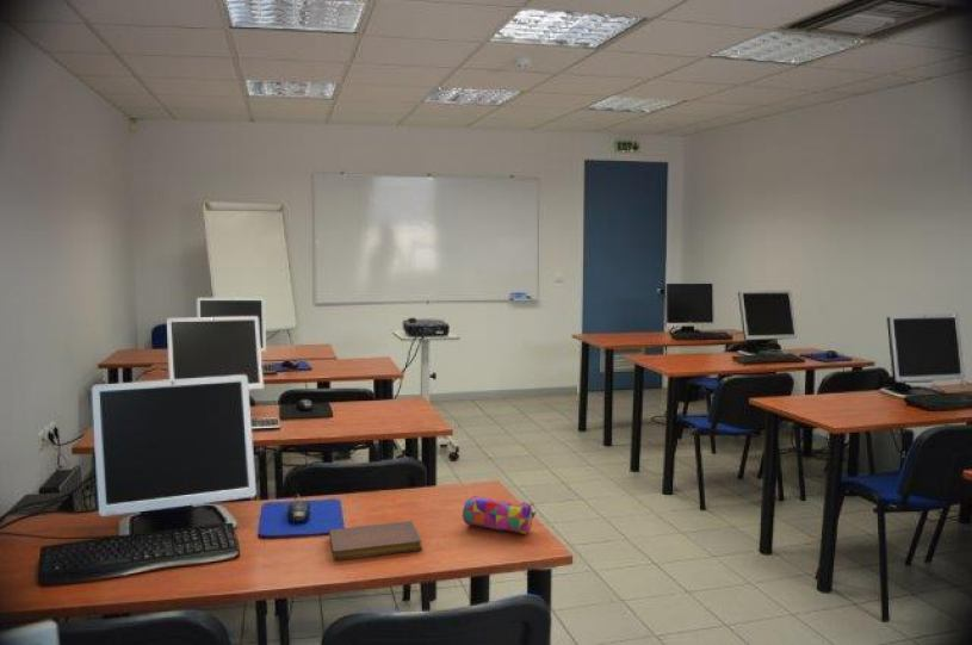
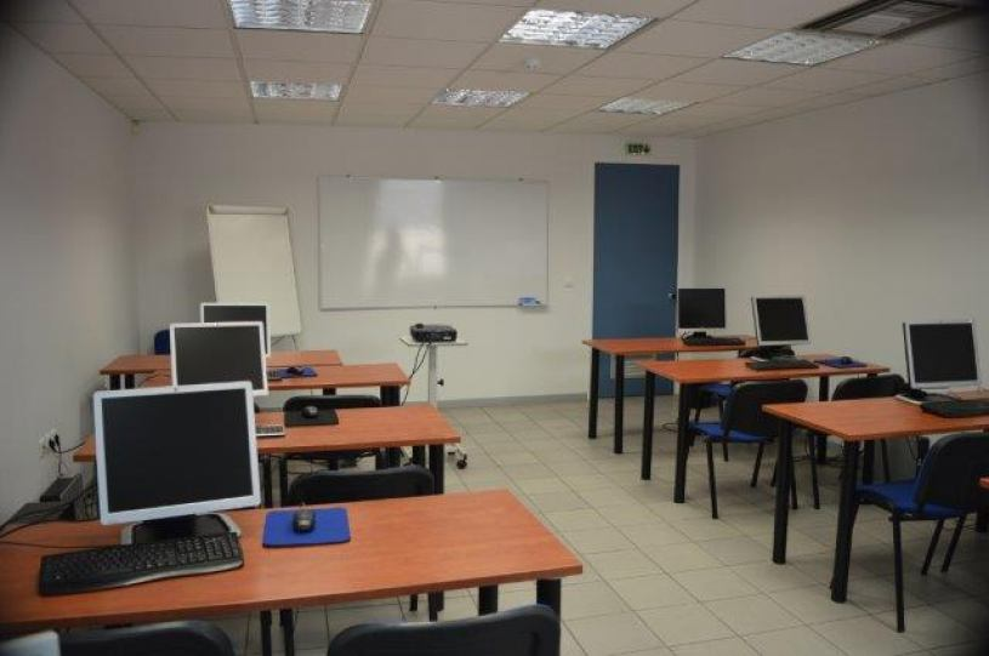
- pencil case [462,495,537,535]
- notebook [328,520,423,560]
